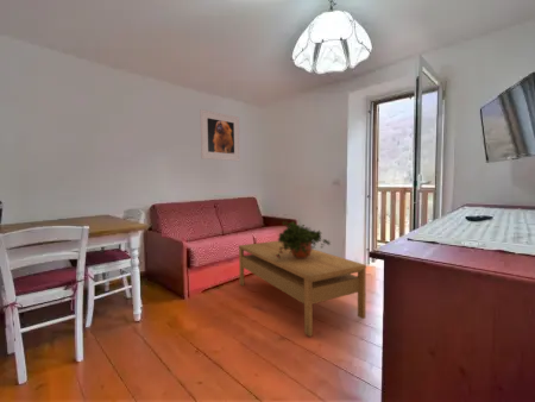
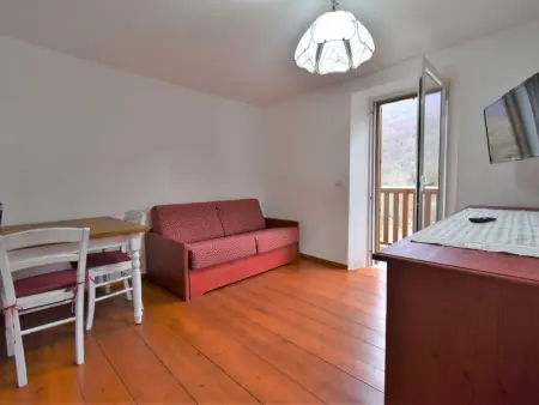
- potted plant [276,220,332,258]
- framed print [199,108,241,162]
- coffee table [238,240,367,338]
